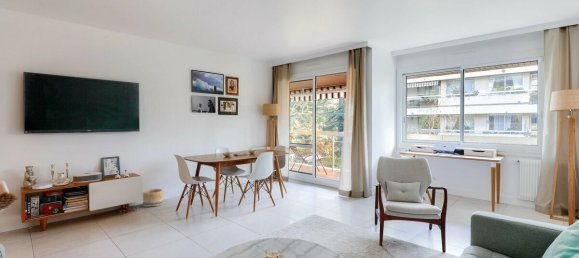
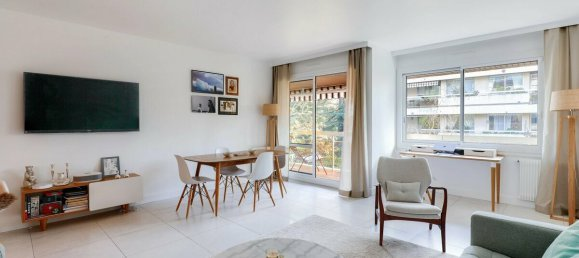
- basket [142,188,165,208]
